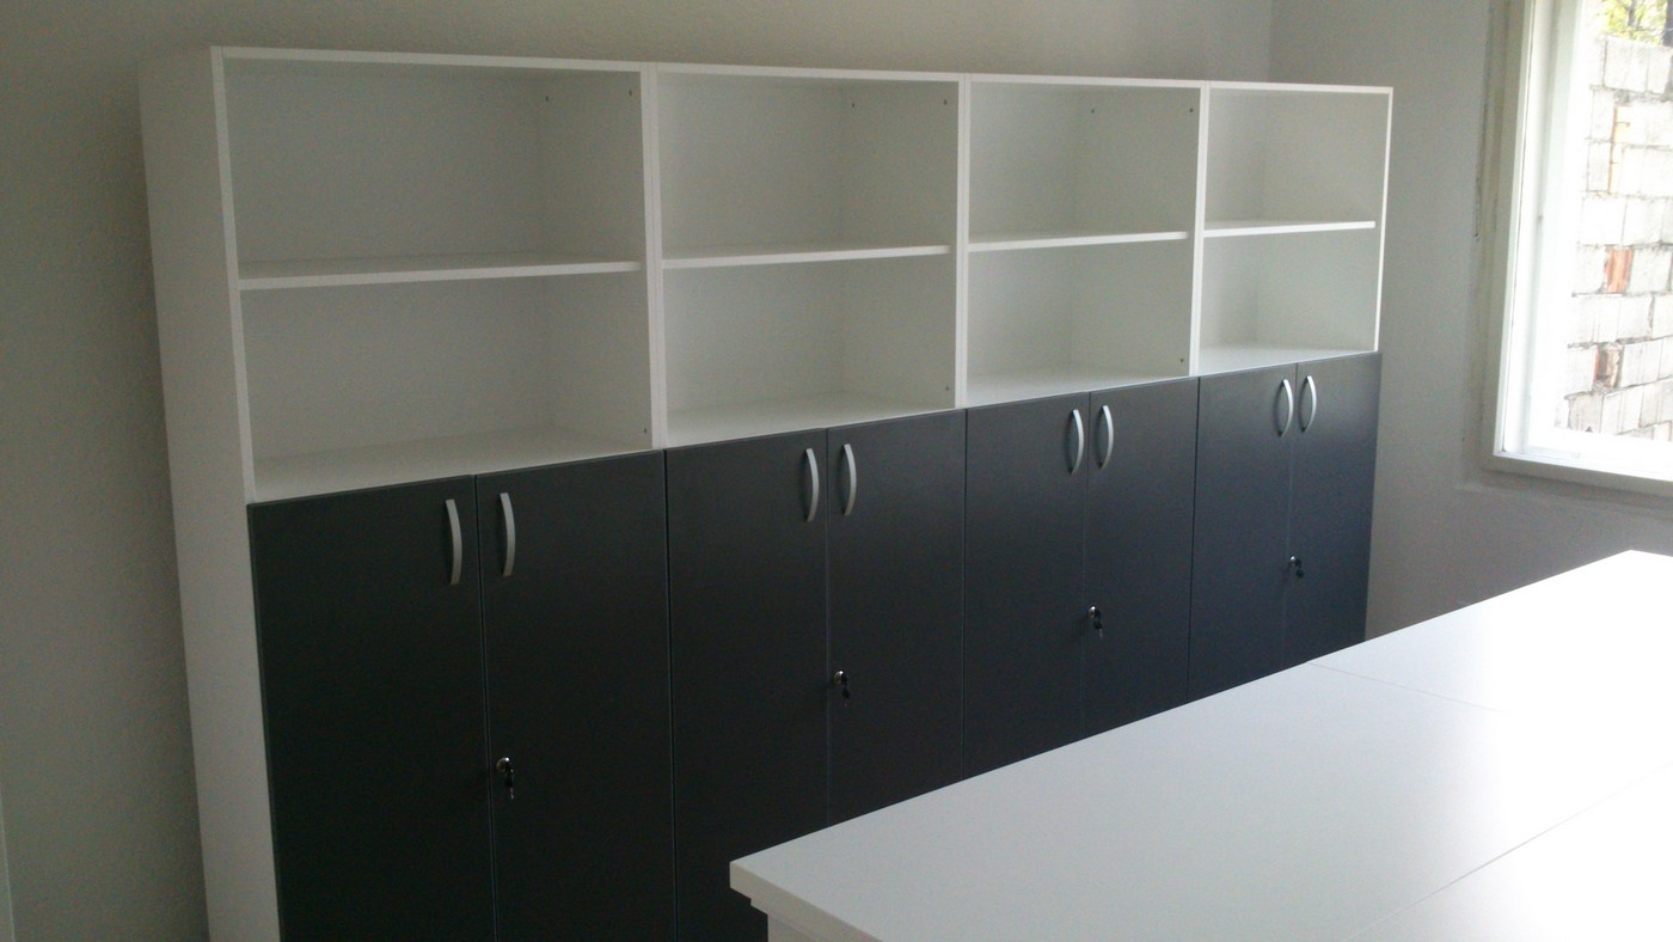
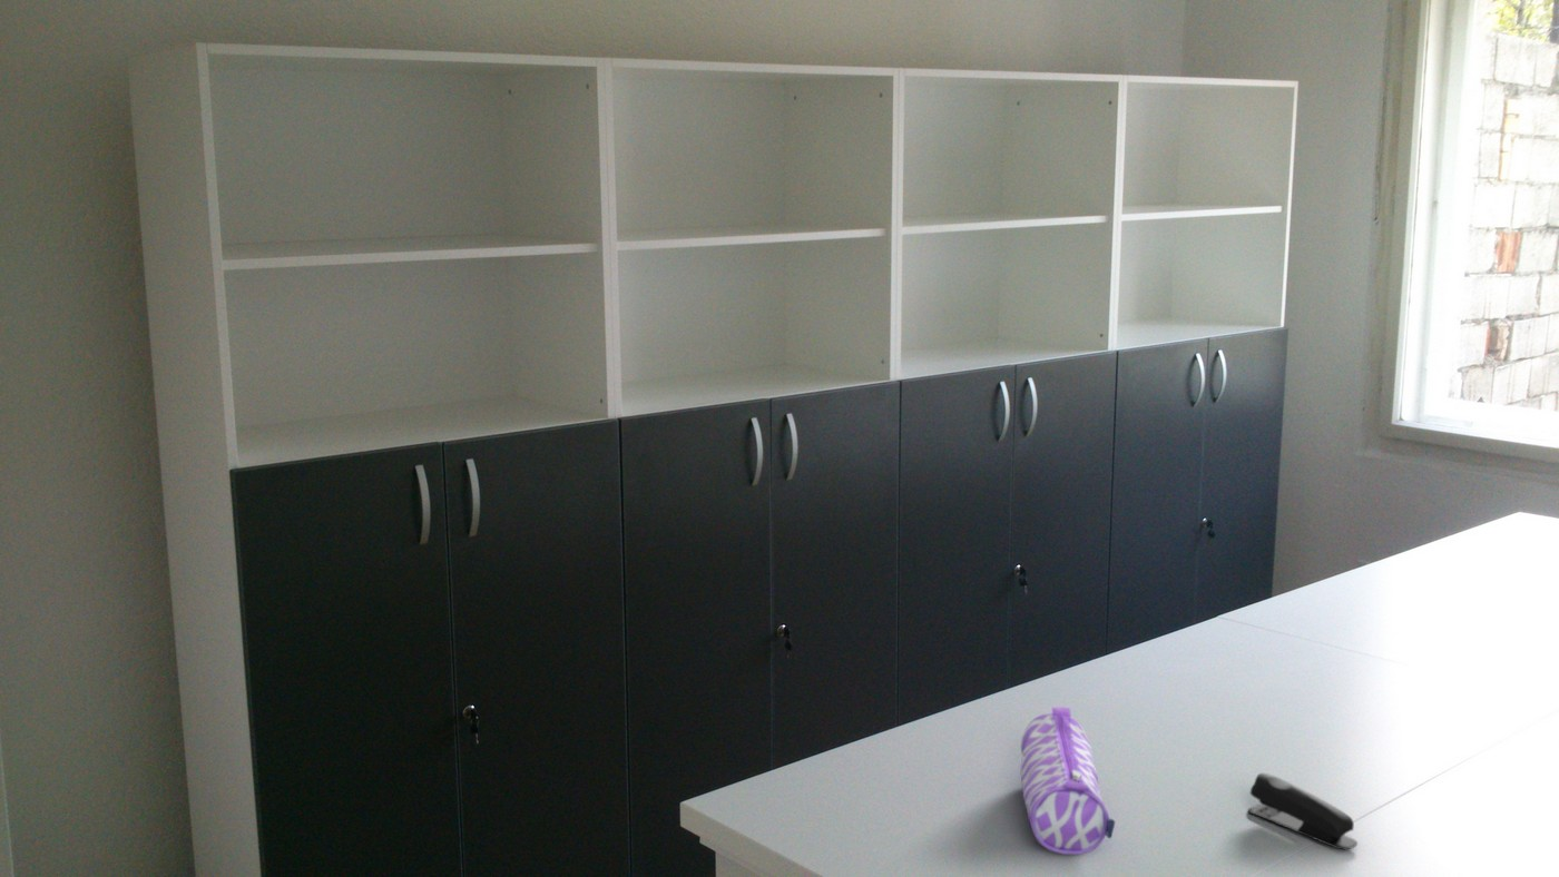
+ stapler [1247,772,1359,850]
+ pencil case [1020,706,1116,856]
